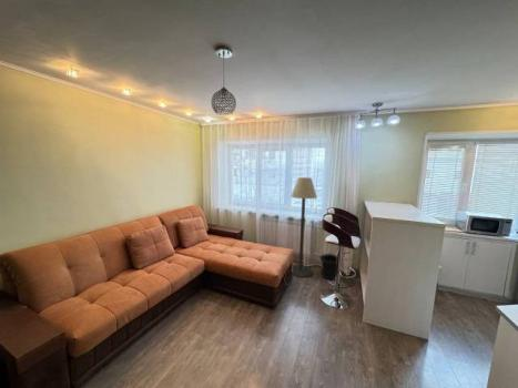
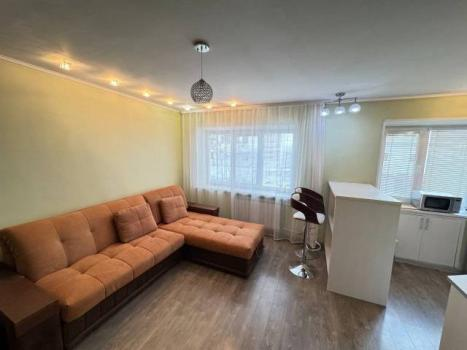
- floor lamp [290,176,318,278]
- trash can [318,253,343,282]
